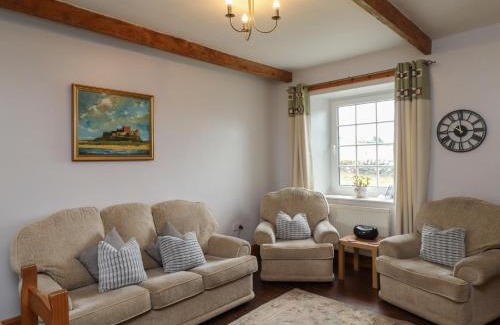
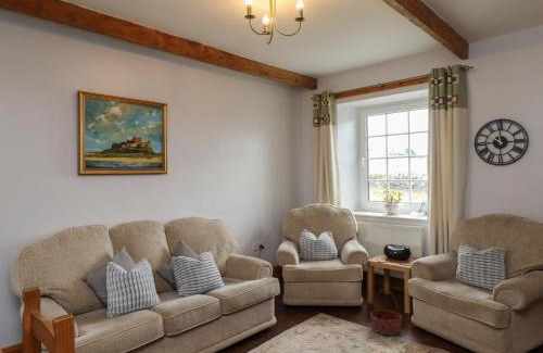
+ basket [369,288,403,337]
